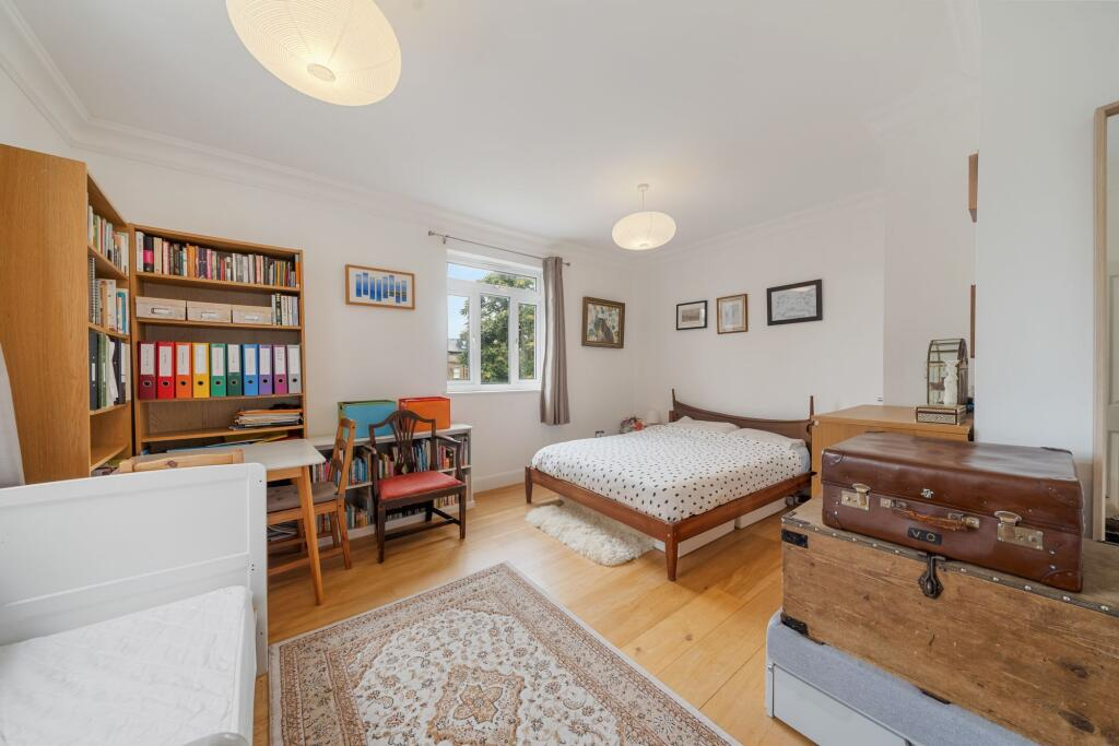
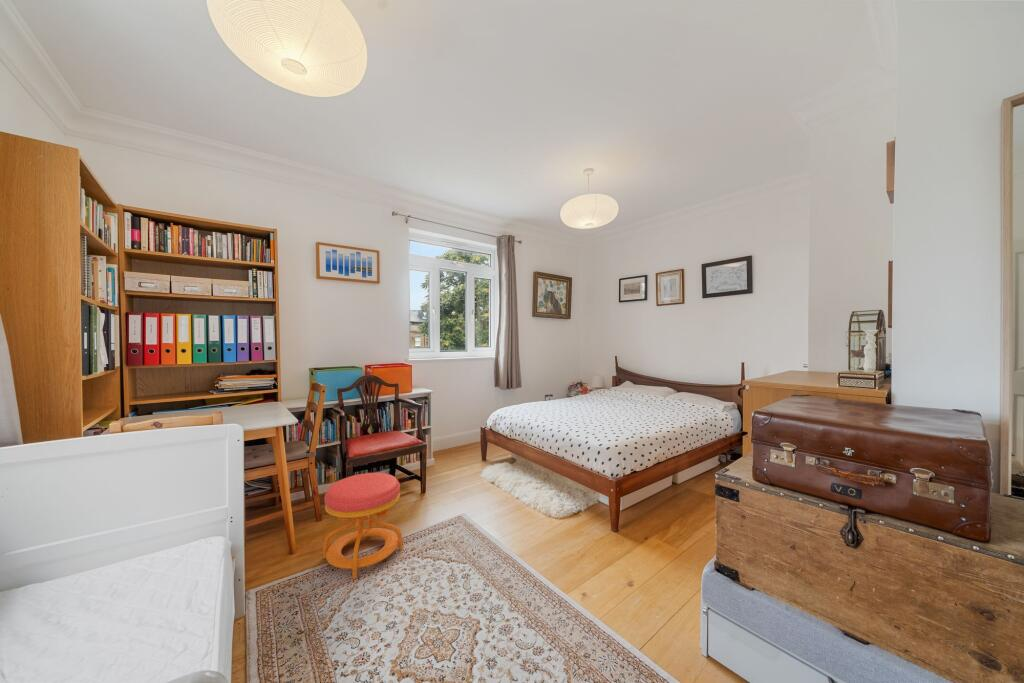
+ stool [322,472,404,580]
